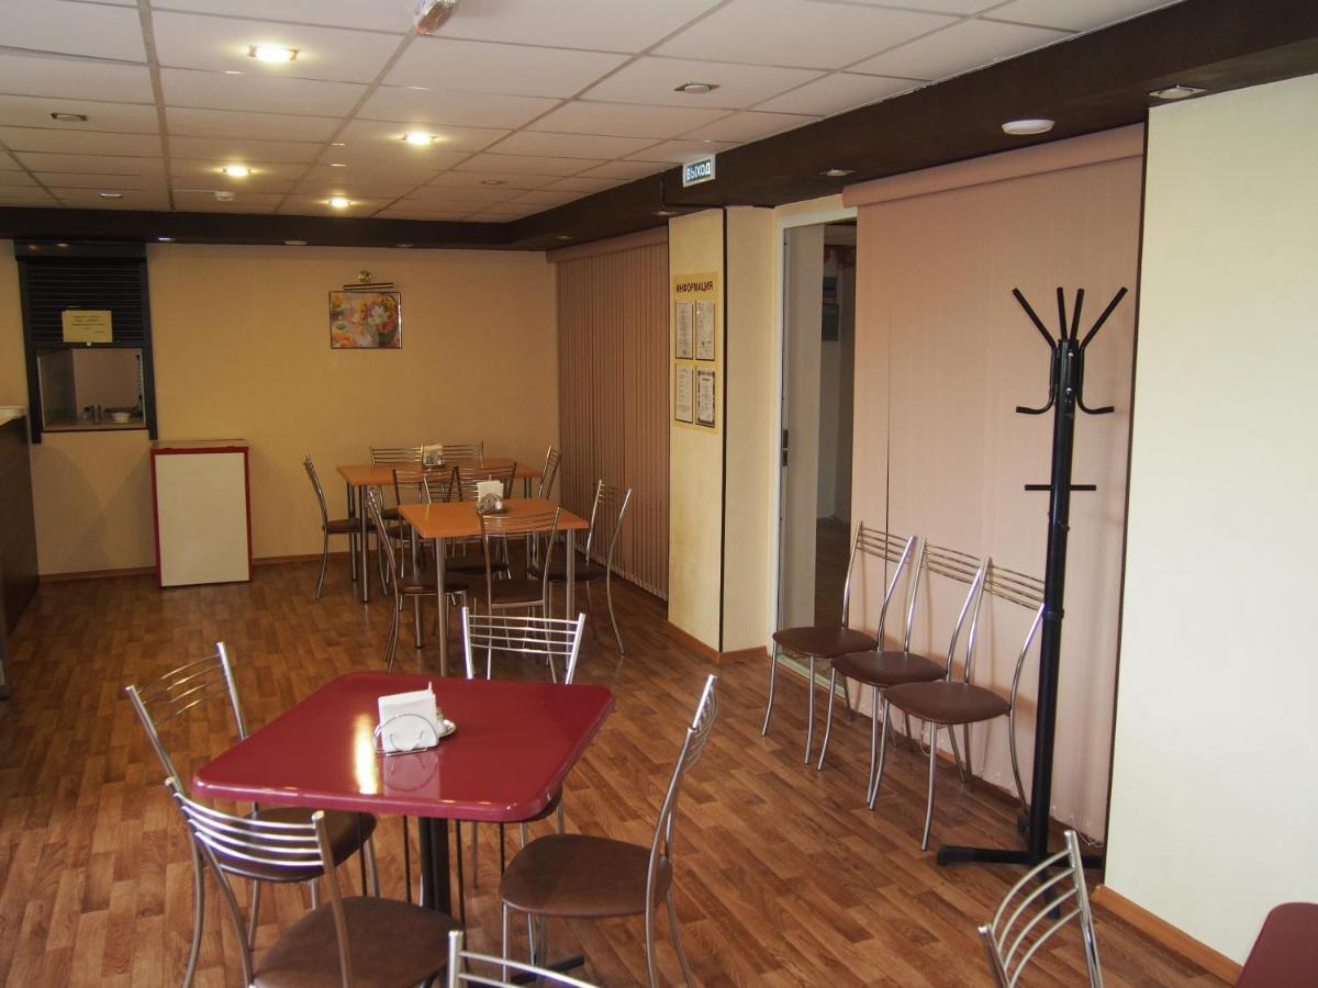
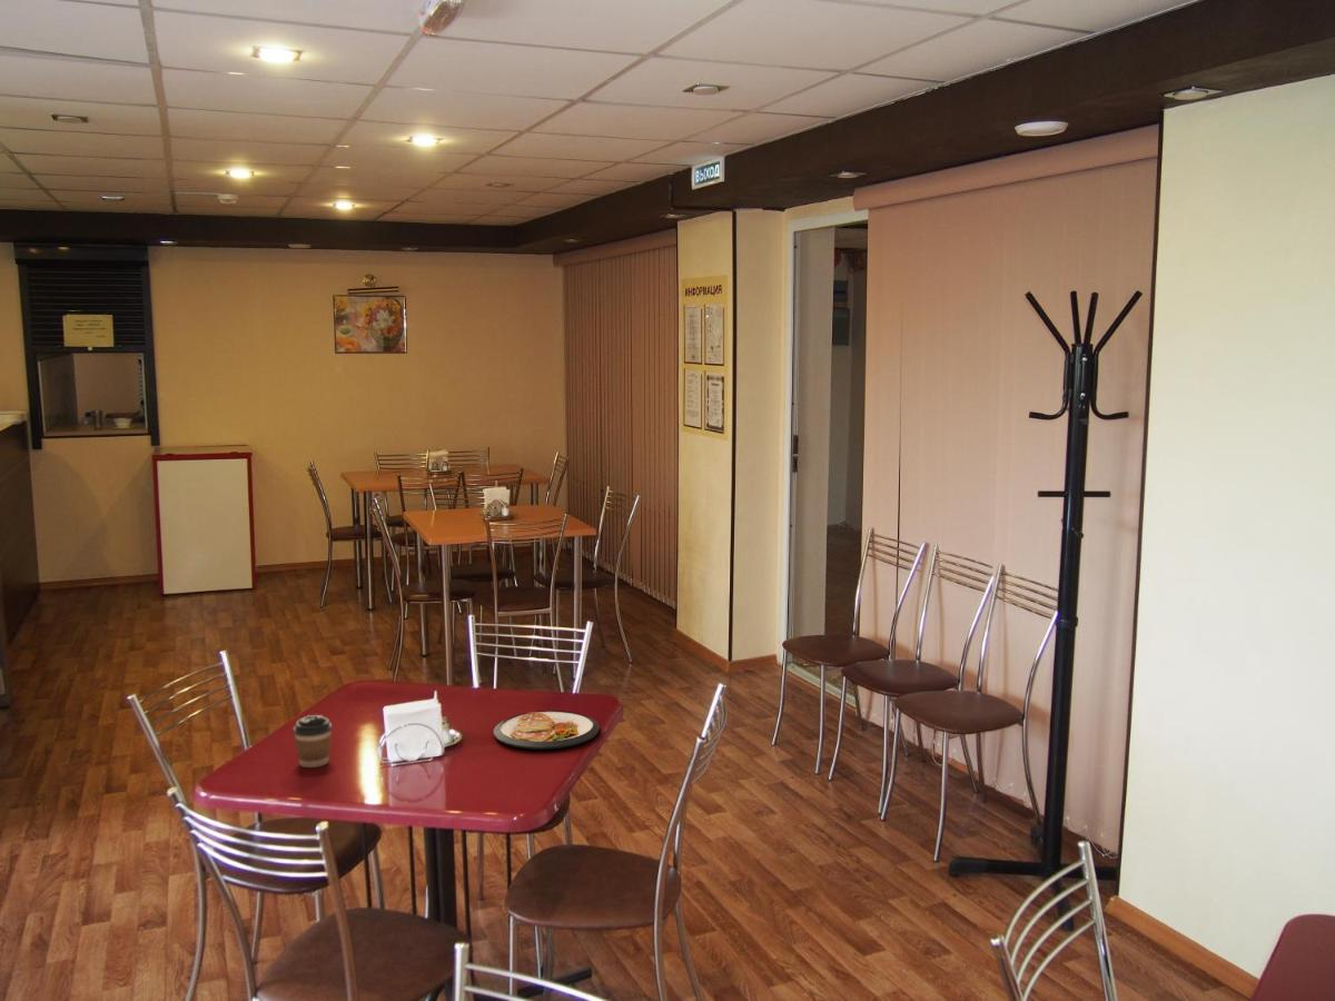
+ dish [493,710,601,751]
+ coffee cup [291,714,333,769]
